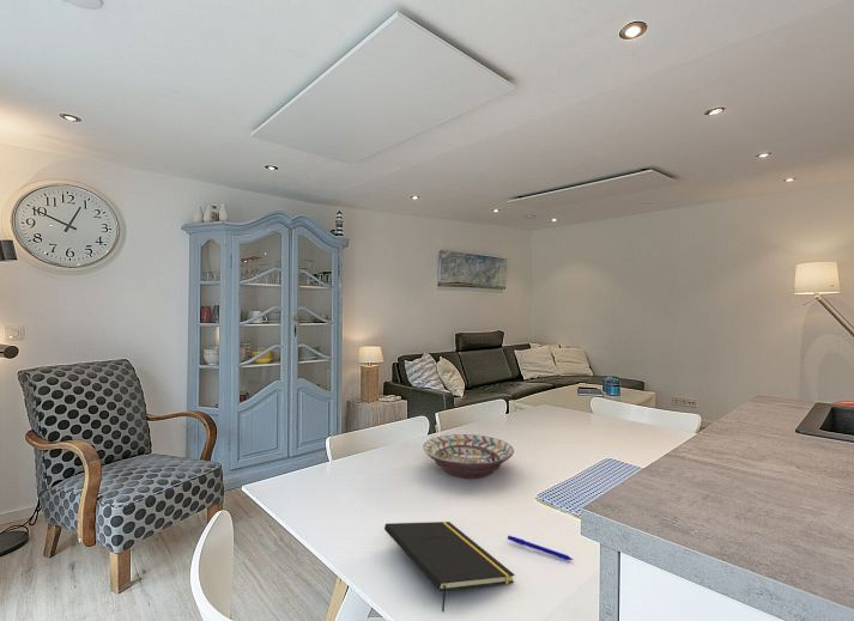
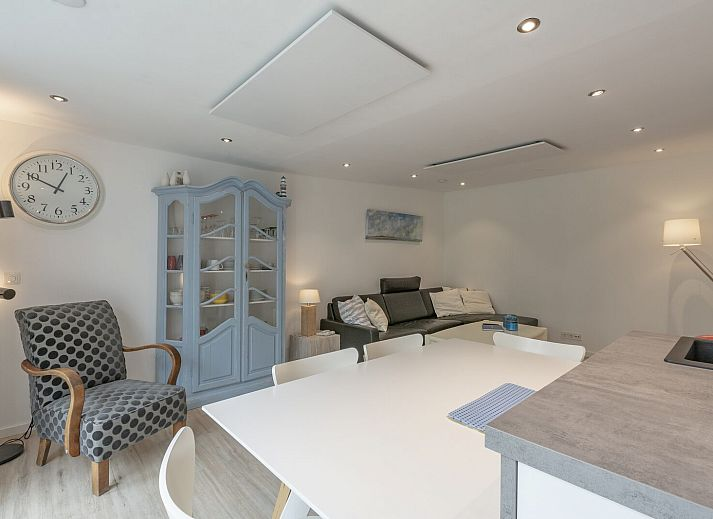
- notepad [383,520,516,613]
- decorative bowl [422,433,515,479]
- pen [507,535,574,561]
